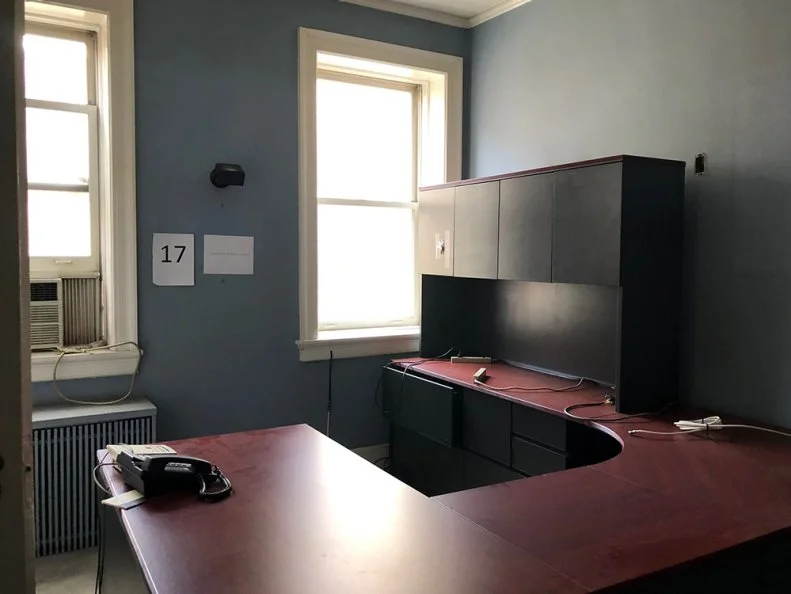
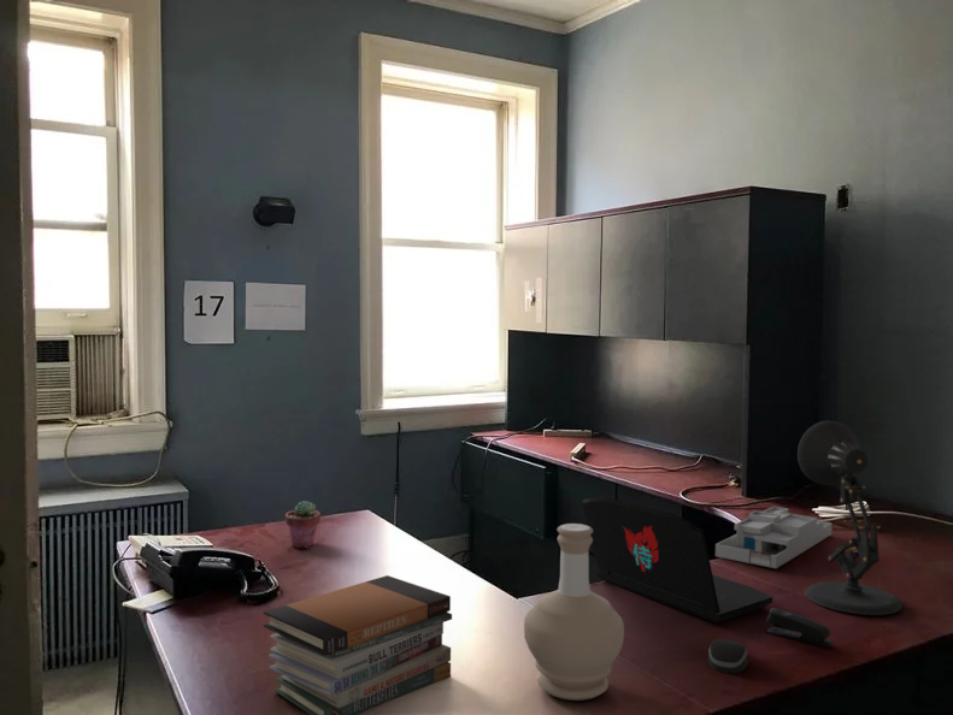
+ desk lamp [796,420,904,616]
+ laptop [582,496,773,624]
+ book stack [263,574,453,715]
+ stapler [765,607,835,648]
+ potted succulent [284,500,322,549]
+ desk organizer [714,506,833,569]
+ bottle [523,522,625,702]
+ computer mouse [707,639,749,675]
